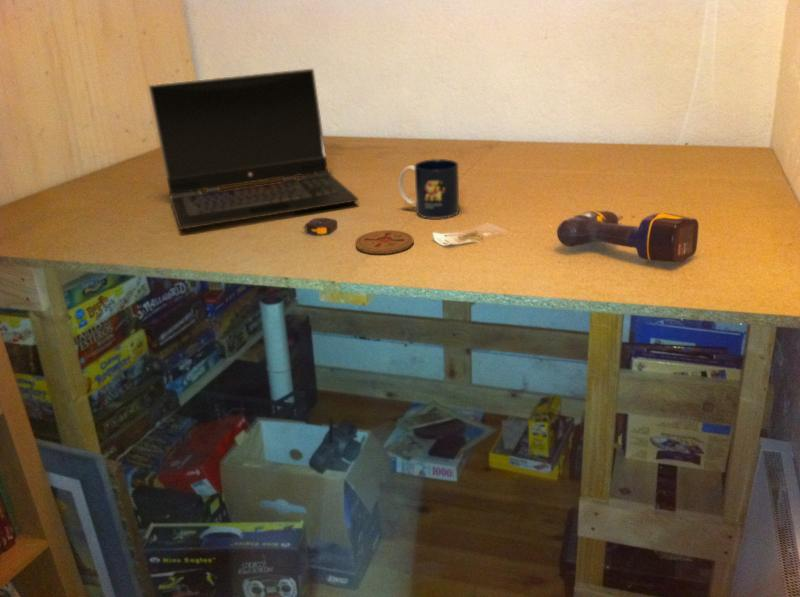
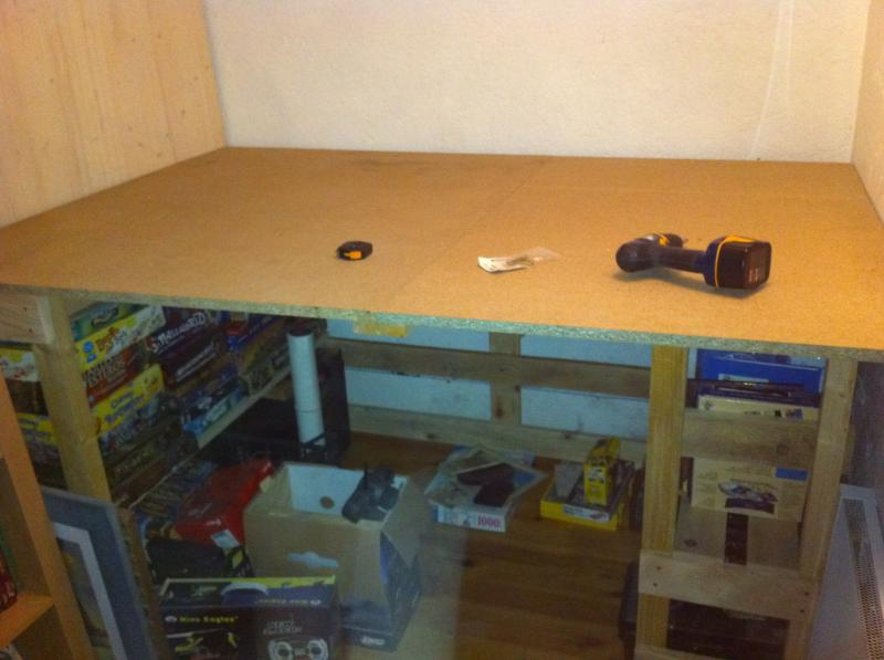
- laptop computer [148,68,359,230]
- coaster [354,229,414,255]
- mug [397,158,460,220]
